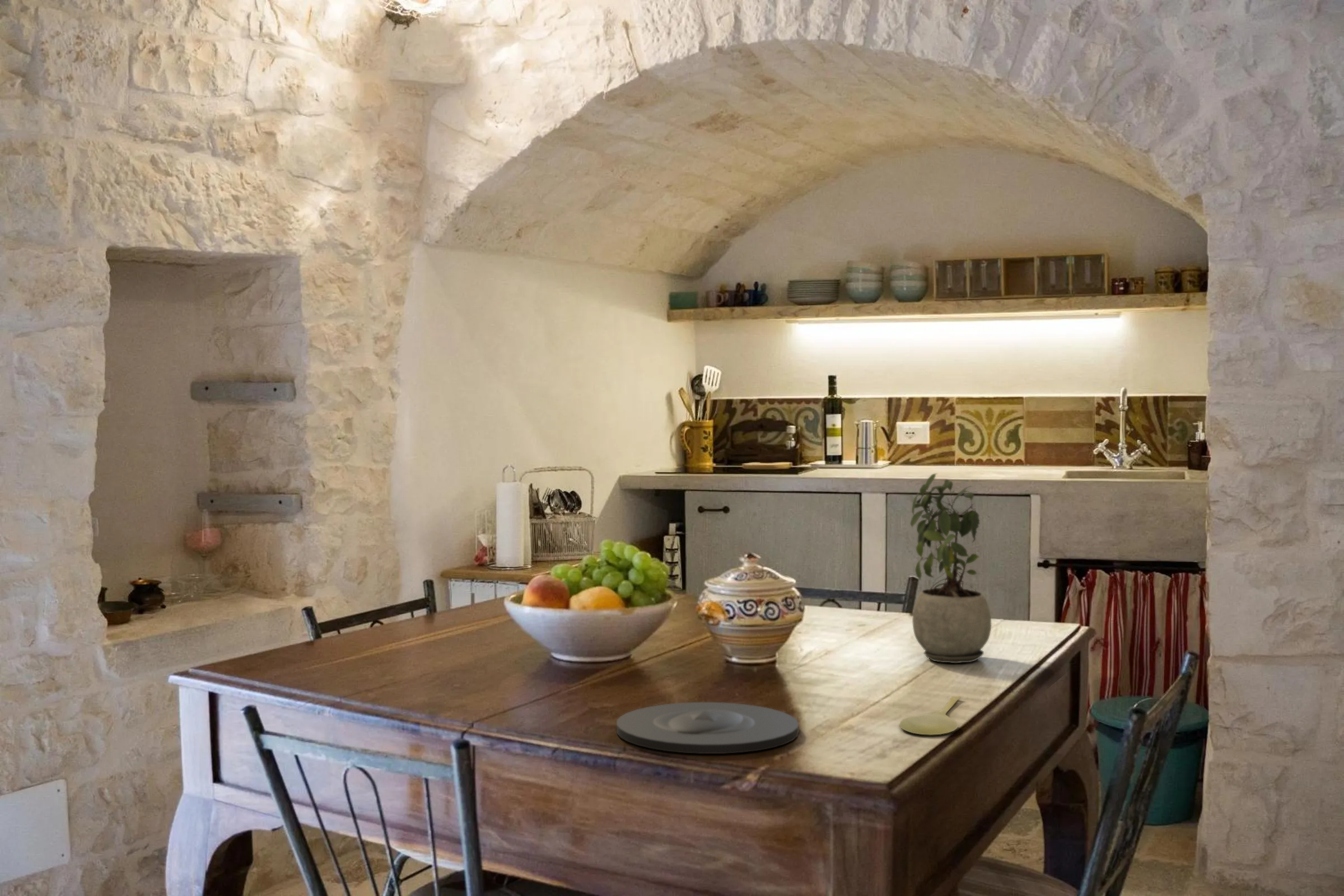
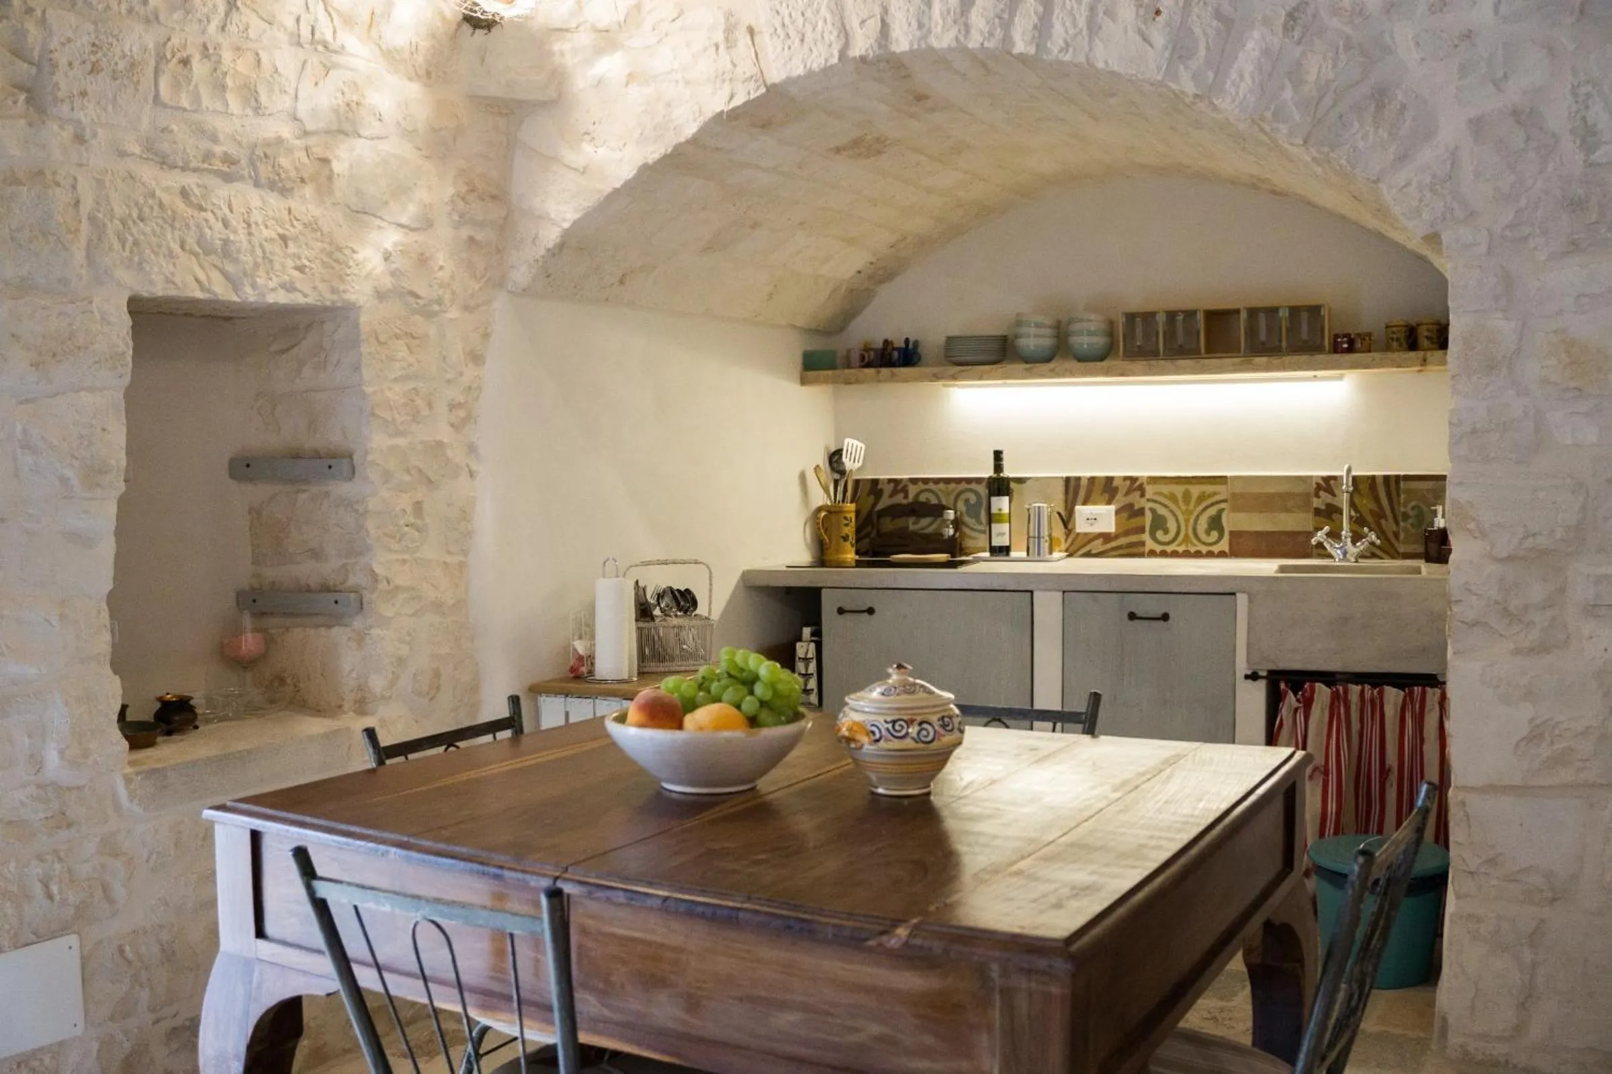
- spoon [899,696,961,736]
- plate [616,702,799,754]
- potted plant [910,473,992,664]
